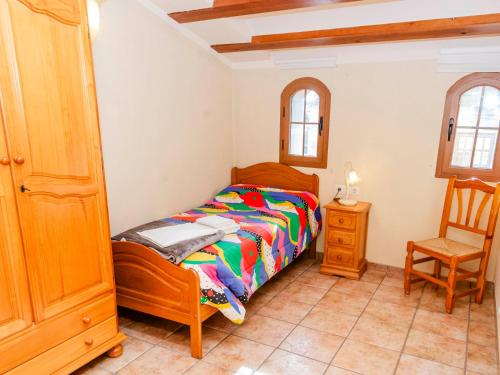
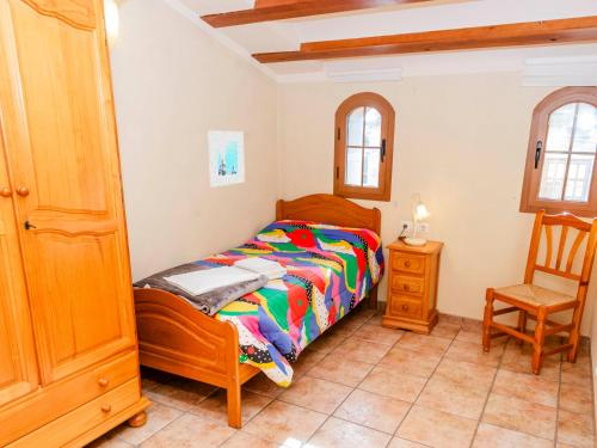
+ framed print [207,130,246,188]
